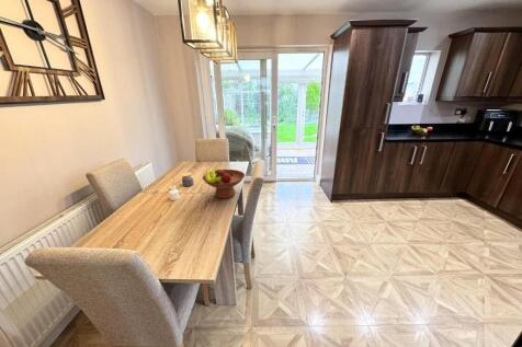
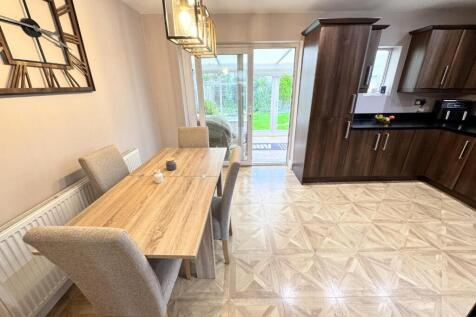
- fruit bowl [202,169,246,199]
